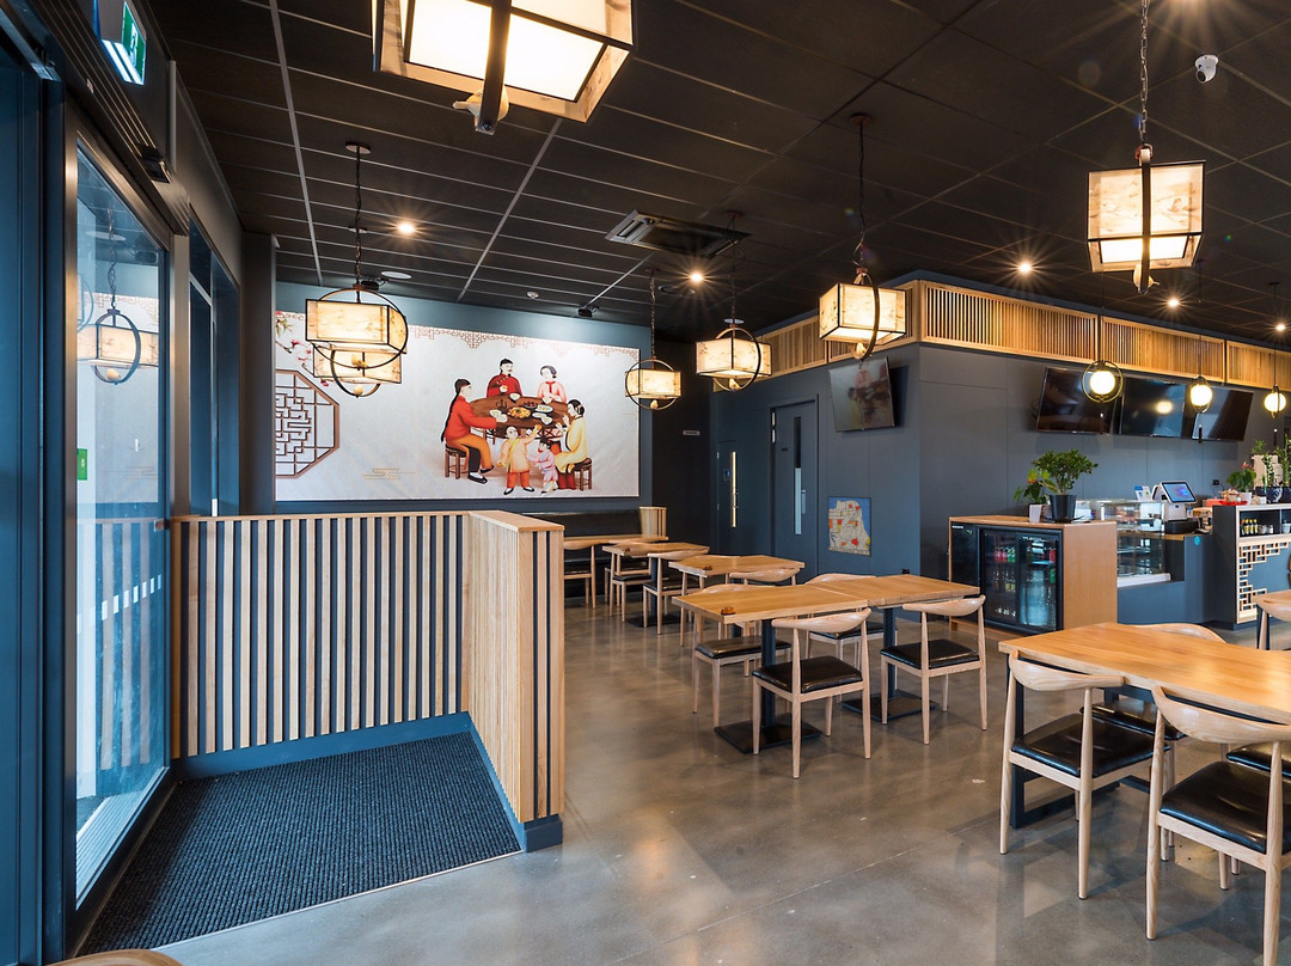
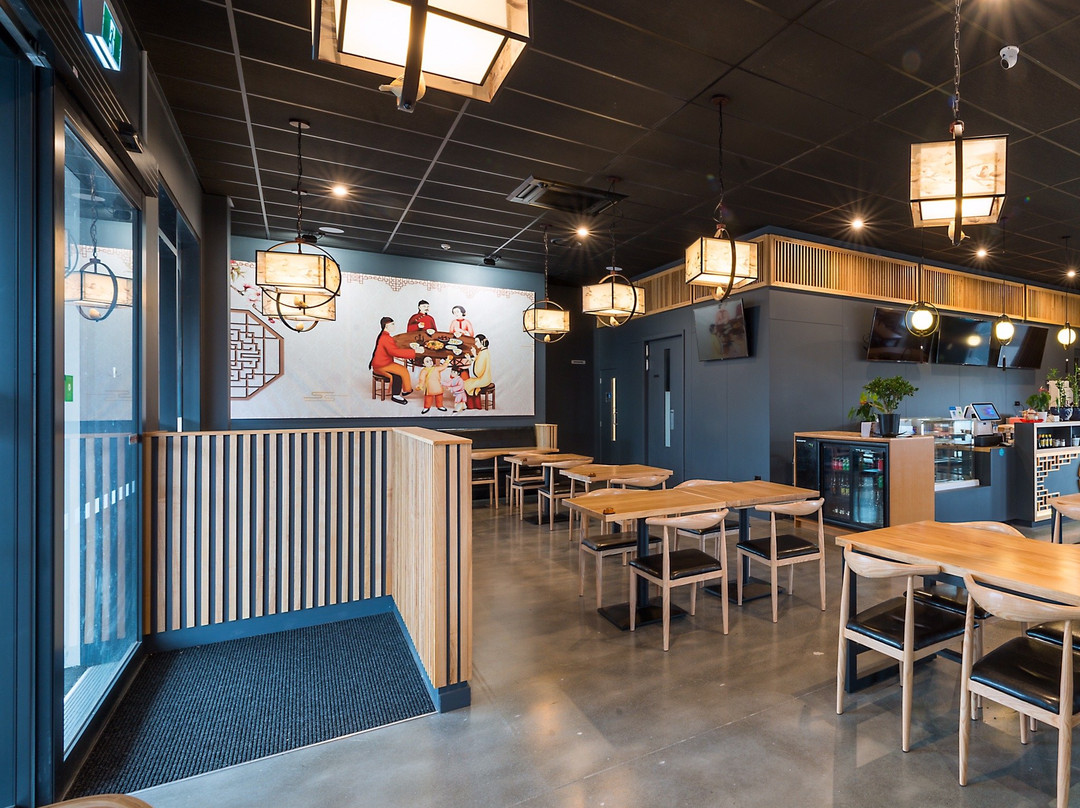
- wall art [827,495,873,557]
